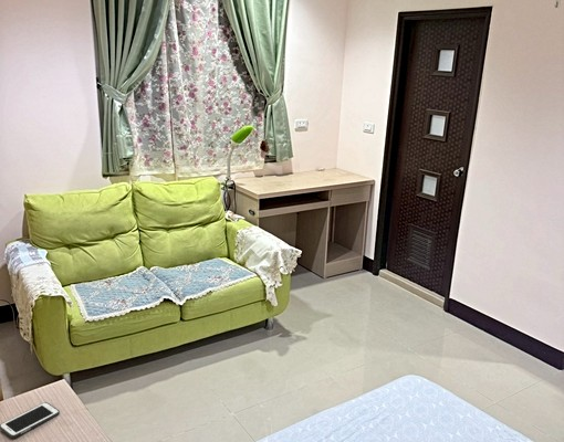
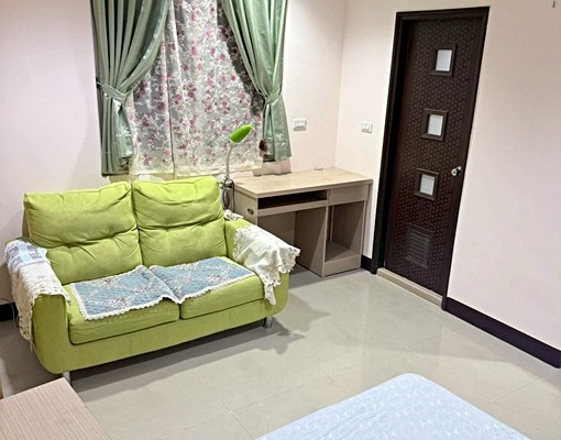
- cell phone [0,401,61,439]
